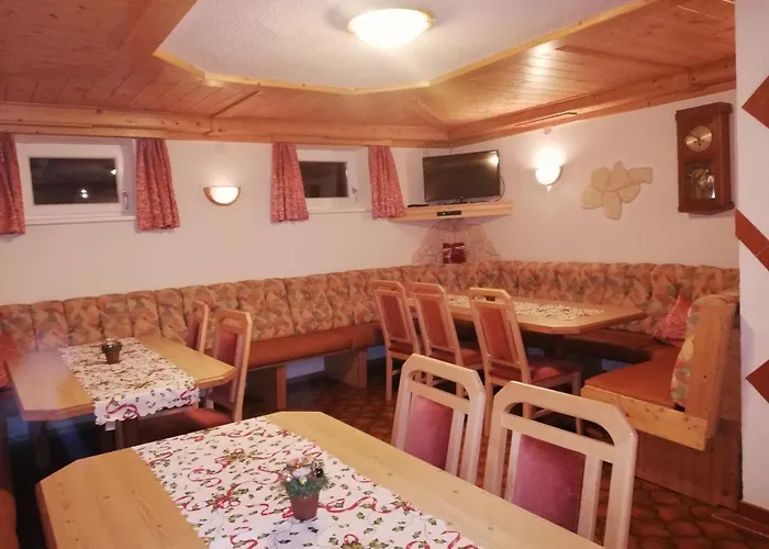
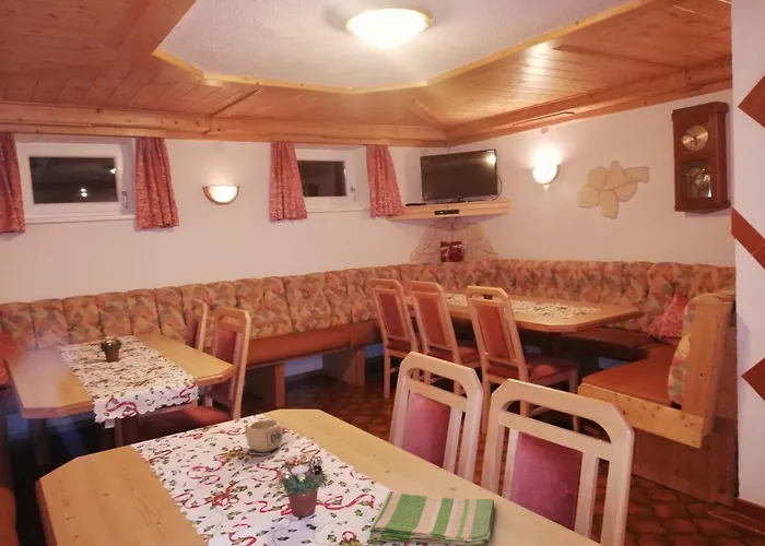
+ mug [244,418,283,453]
+ dish towel [368,490,495,546]
